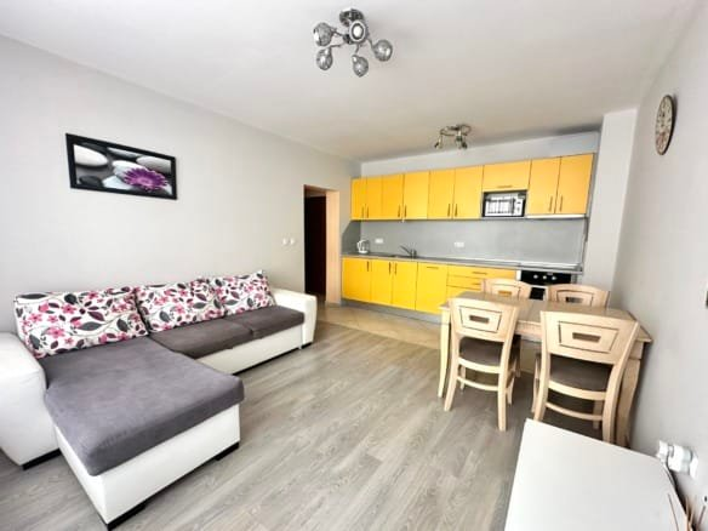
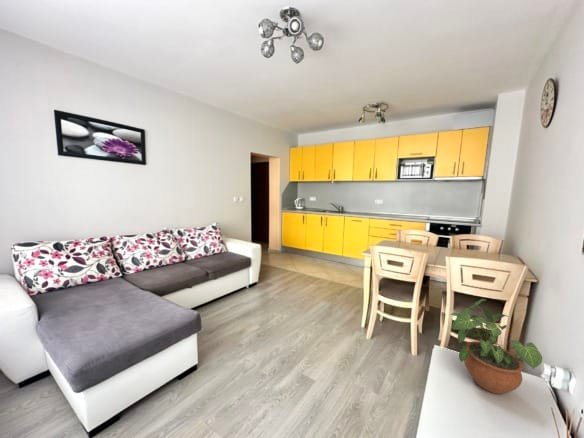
+ potted plant [449,298,543,395]
